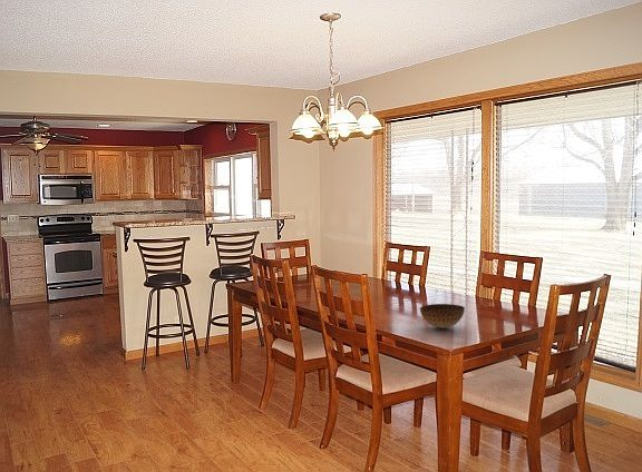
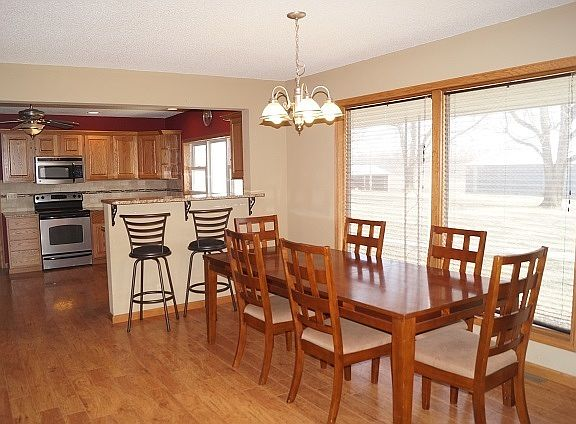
- bowl [419,303,466,330]
